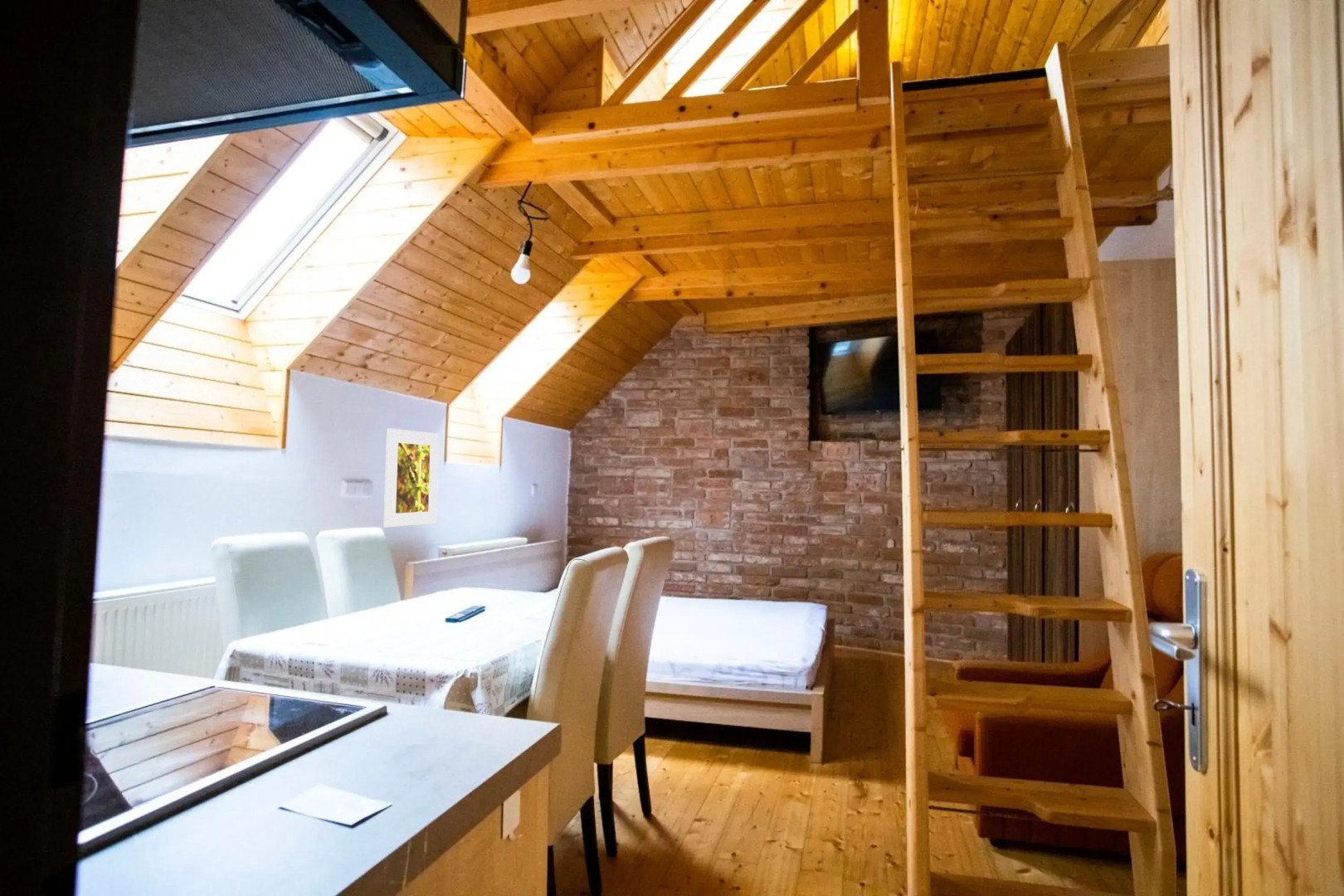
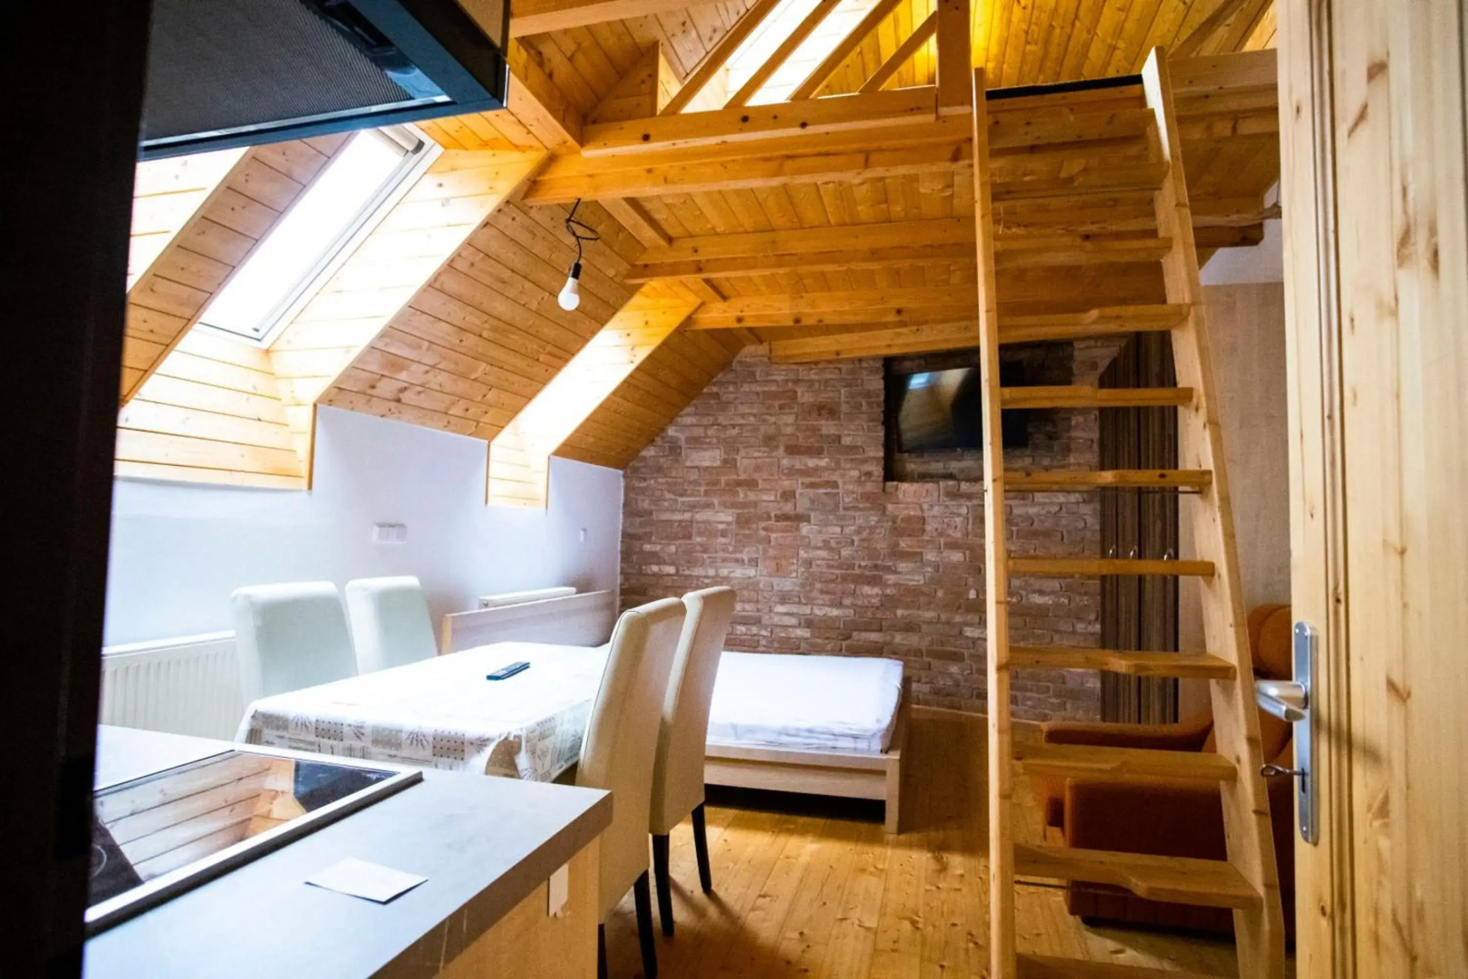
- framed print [383,427,440,528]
